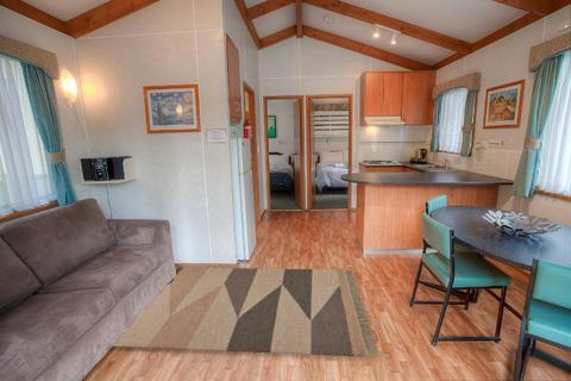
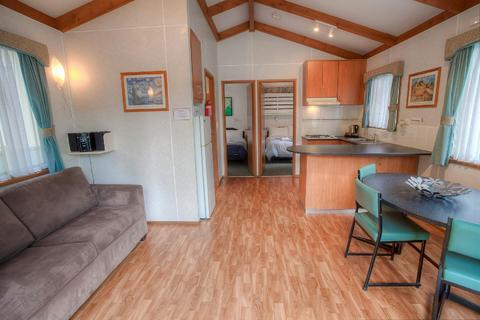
- rug [112,266,382,358]
